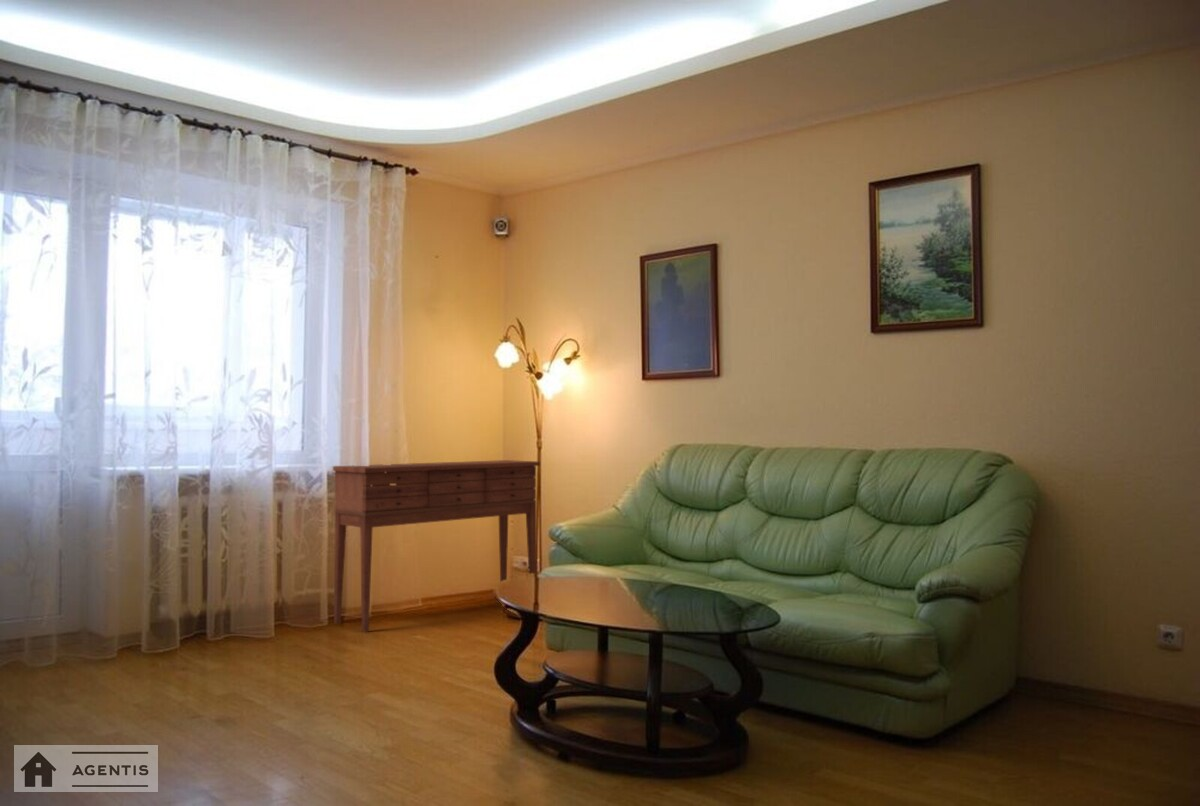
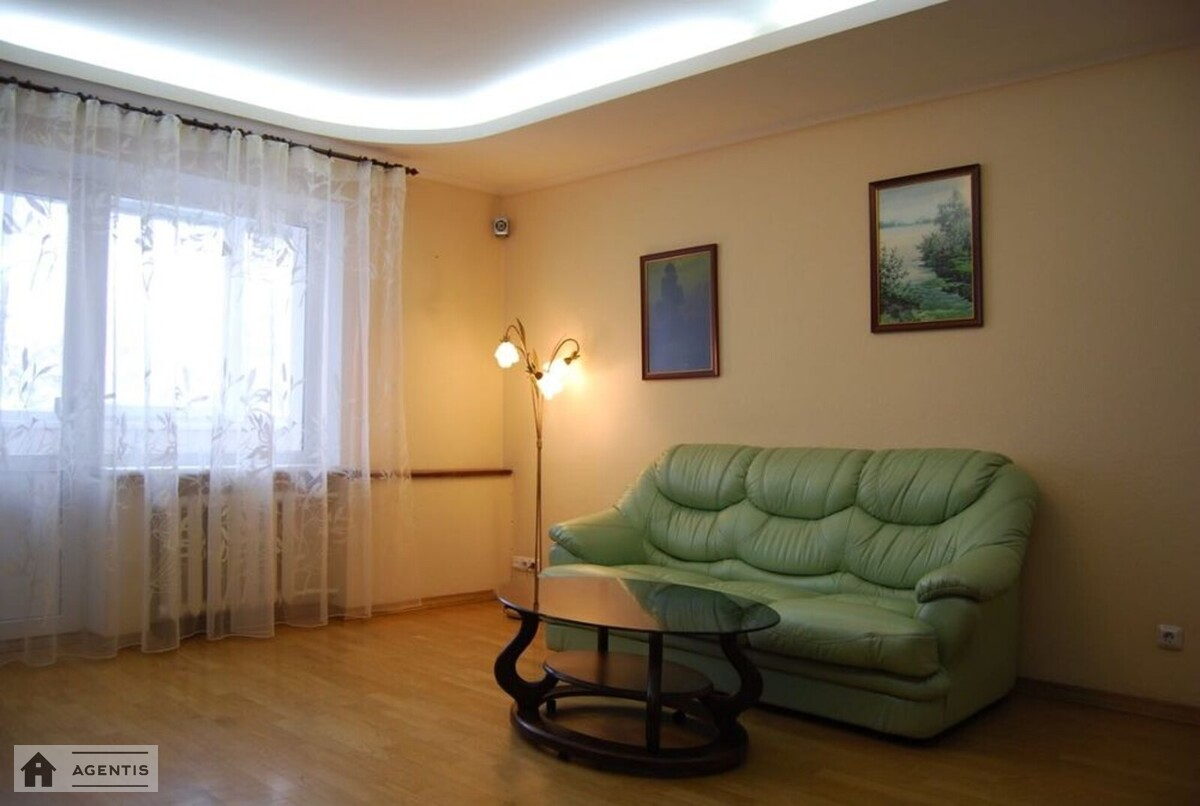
- console table [332,459,541,634]
